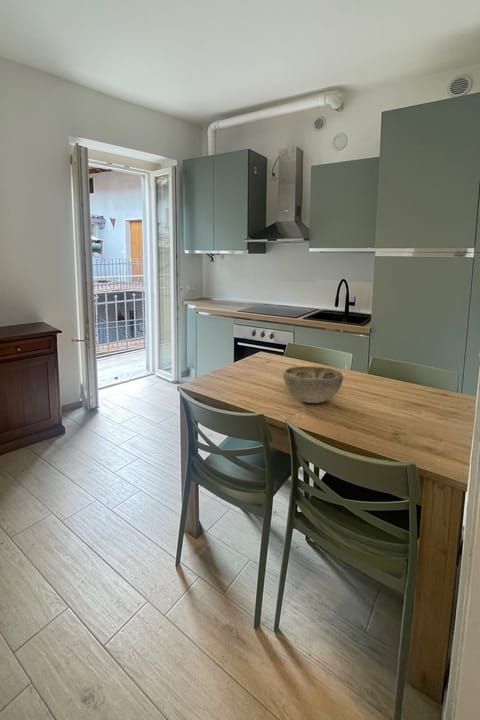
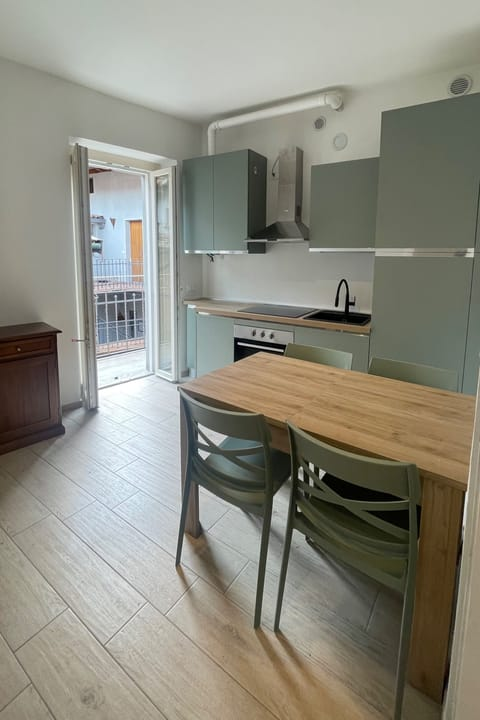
- decorative bowl [282,365,344,404]
